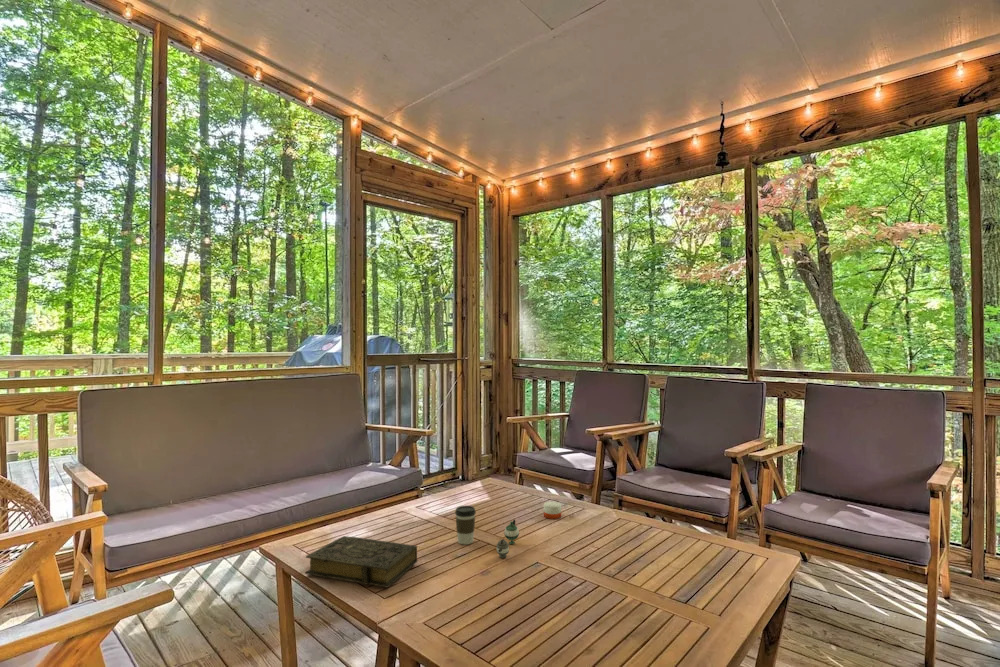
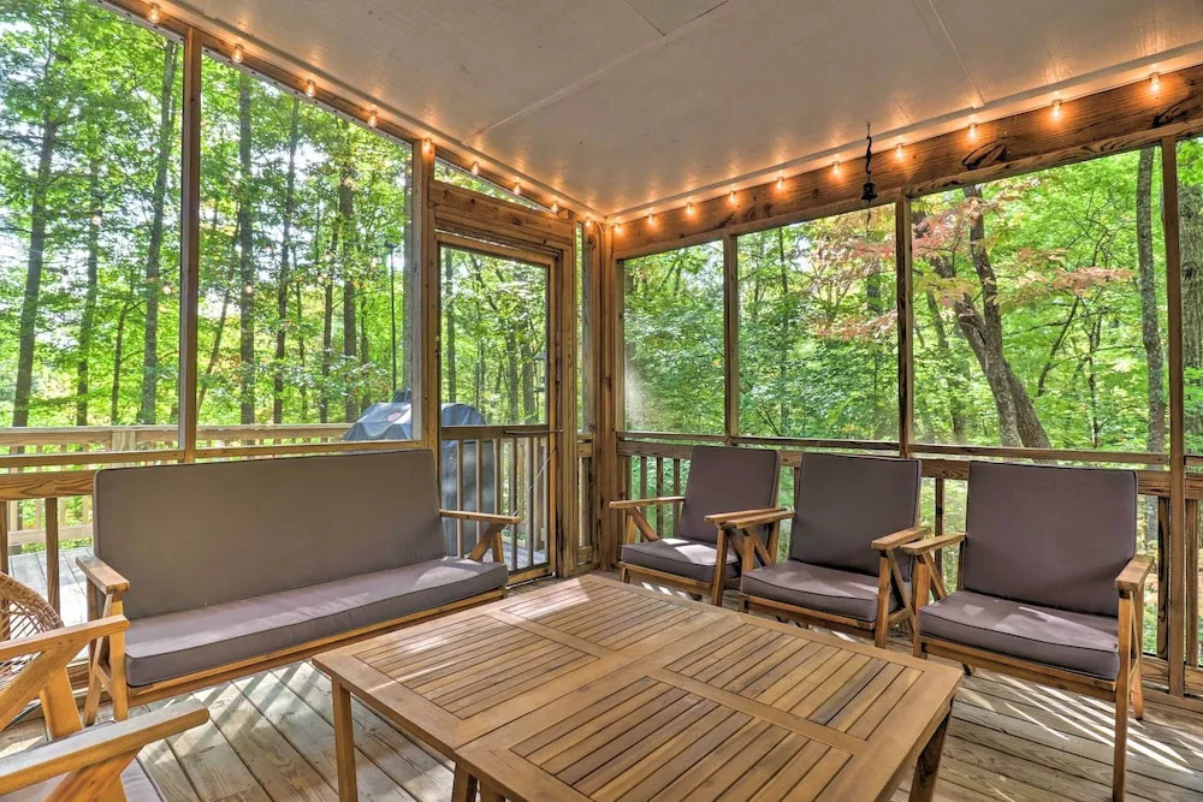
- book [304,535,418,588]
- candle [543,501,562,520]
- coffee cup [454,505,477,546]
- teapot [496,519,520,559]
